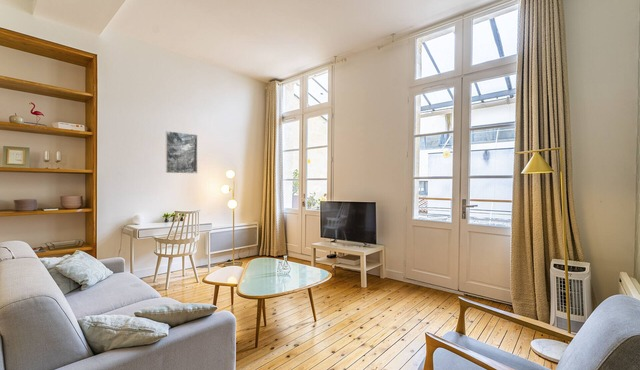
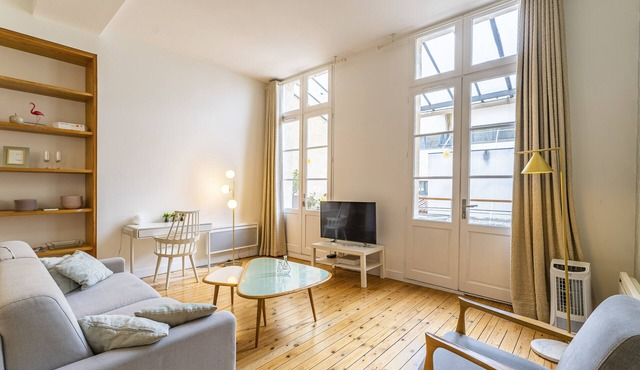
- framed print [165,130,198,175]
